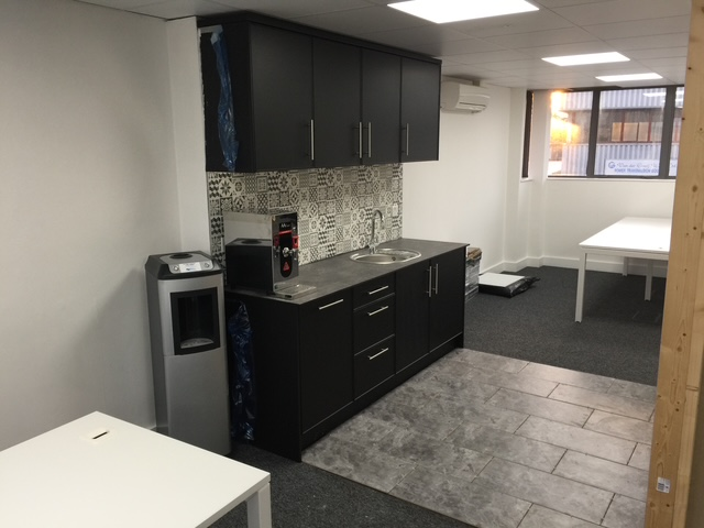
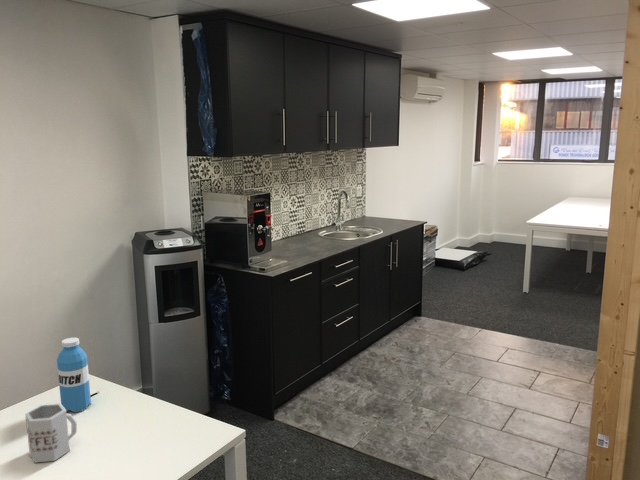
+ water bottle [56,337,92,413]
+ mug [24,403,78,464]
